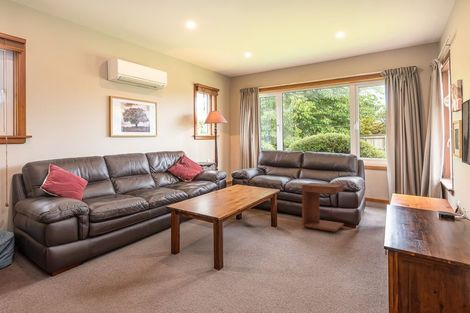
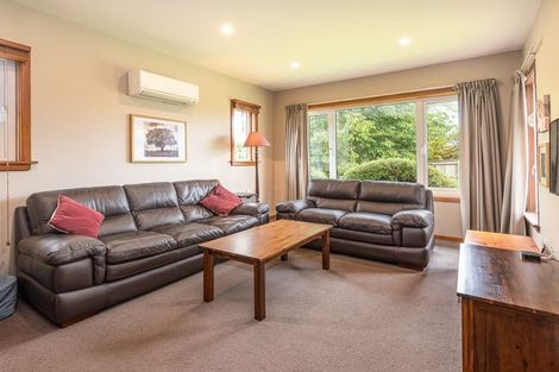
- side table [301,182,345,233]
